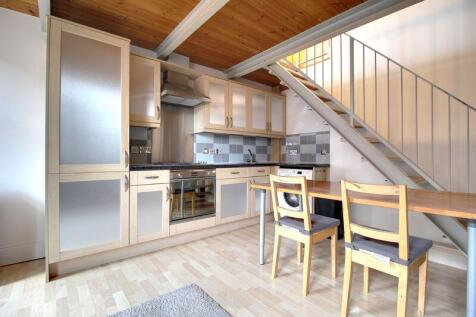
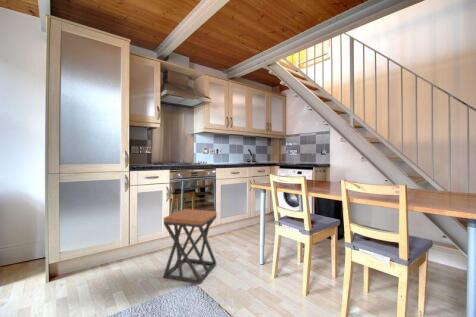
+ stool [162,208,218,285]
